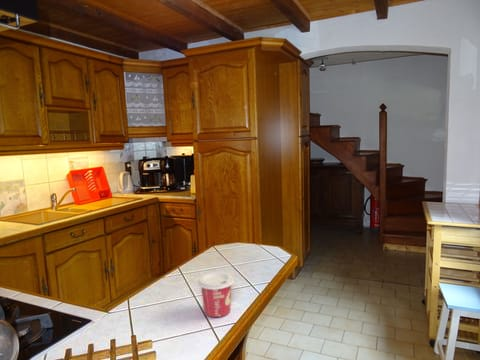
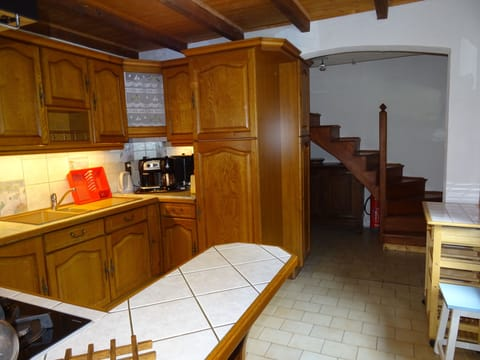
- cup [197,271,235,318]
